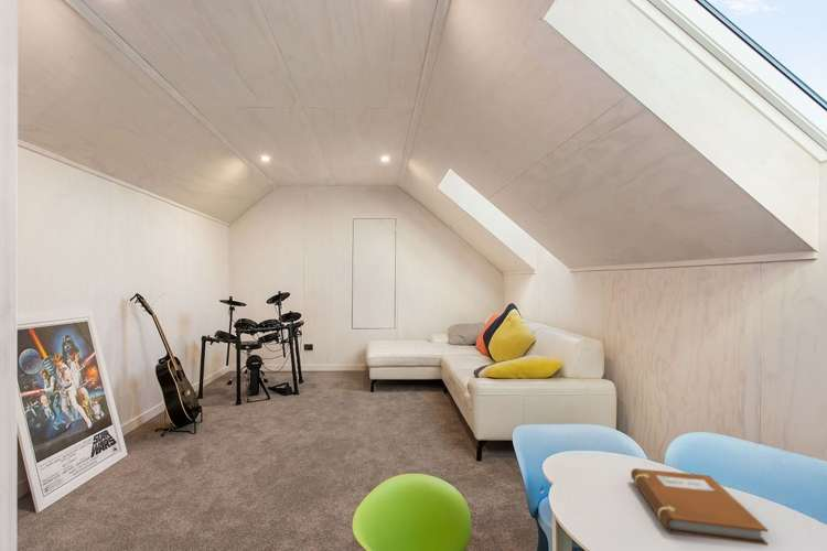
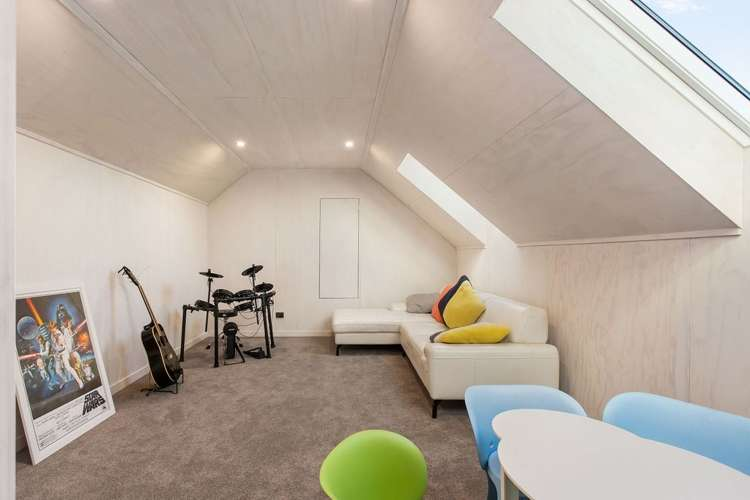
- notebook [630,467,770,547]
